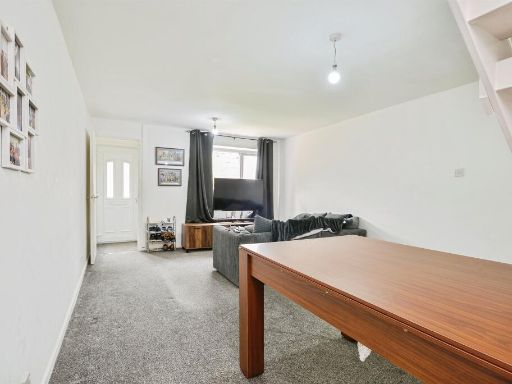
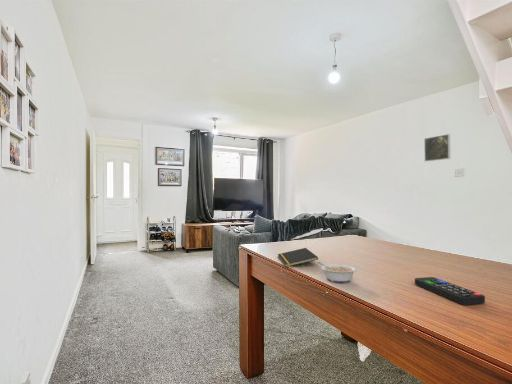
+ legume [317,261,357,284]
+ notepad [277,247,319,268]
+ remote control [414,276,486,306]
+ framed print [423,133,451,162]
